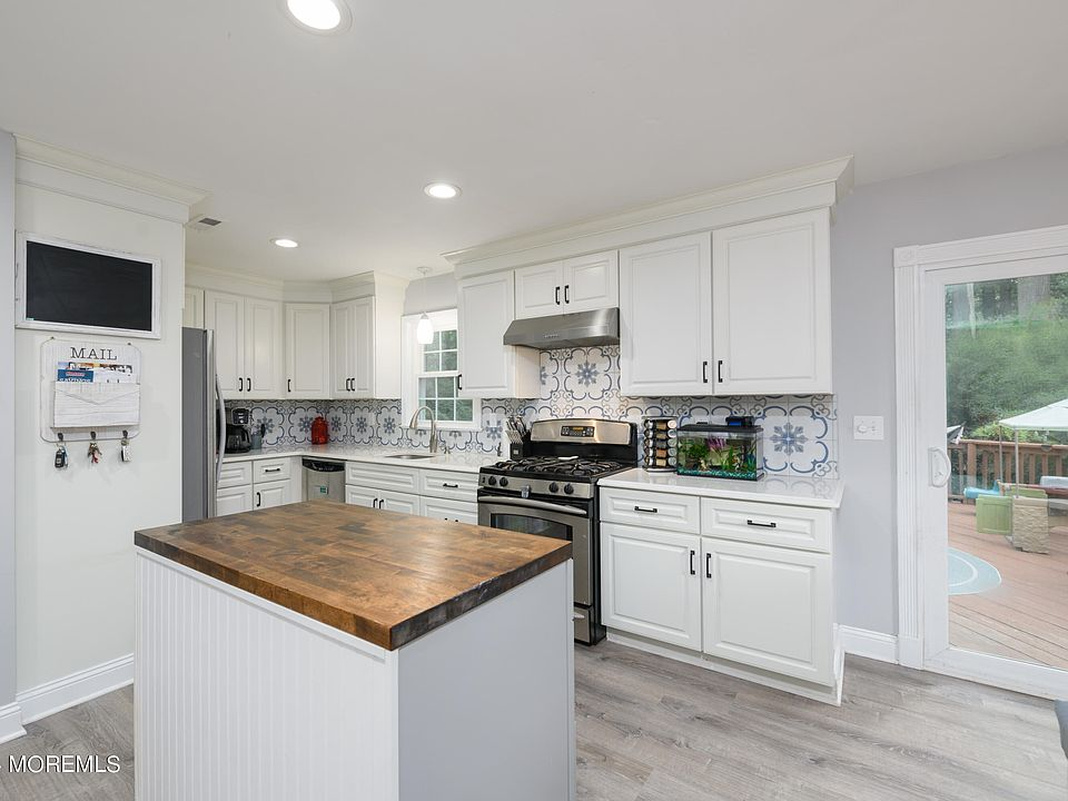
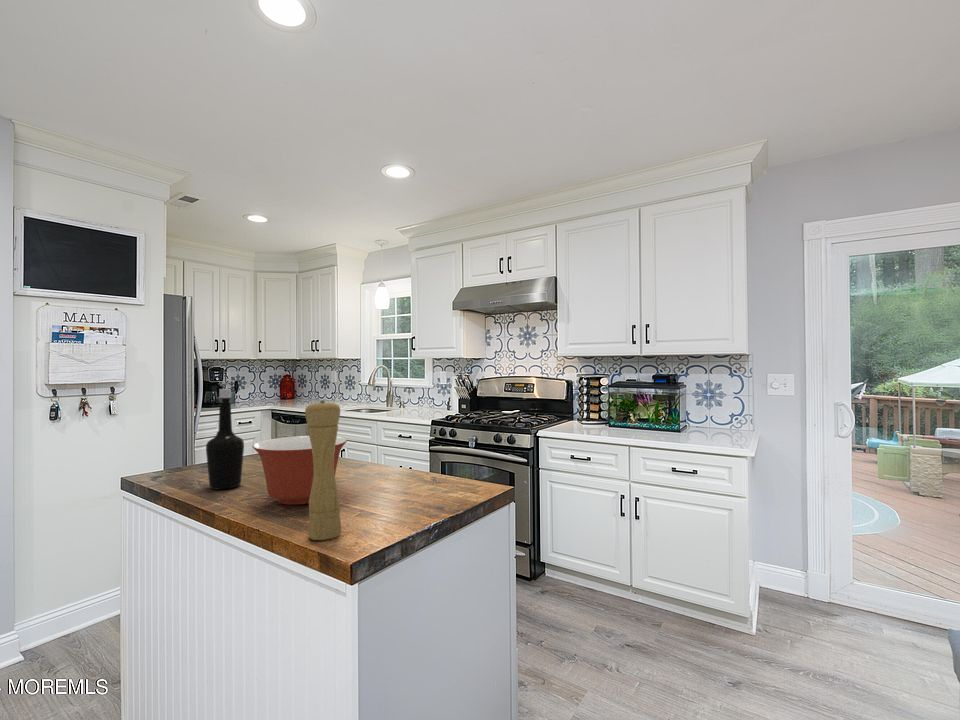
+ mixing bowl [251,435,348,506]
+ pepper mill [304,399,342,541]
+ bottle [205,388,245,490]
